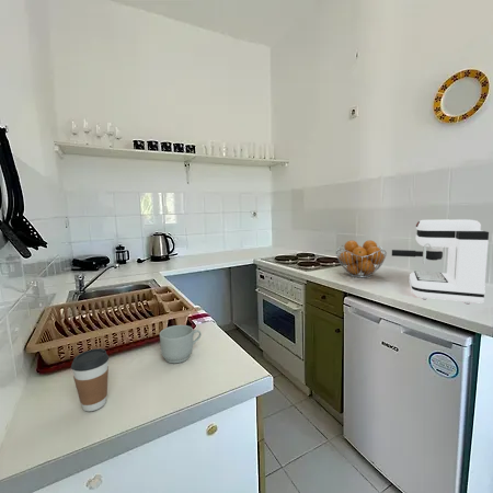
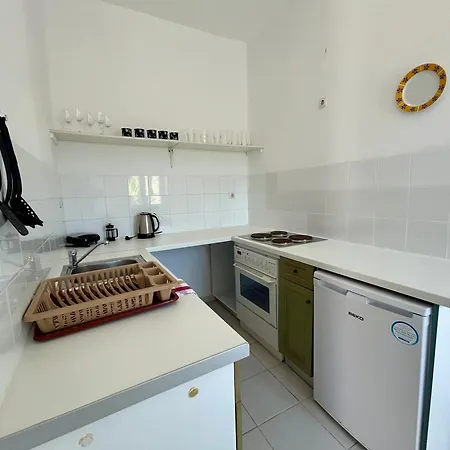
- coffee cup [70,347,110,412]
- coffee maker [391,218,490,305]
- mug [159,324,203,364]
- fruit basket [335,239,388,278]
